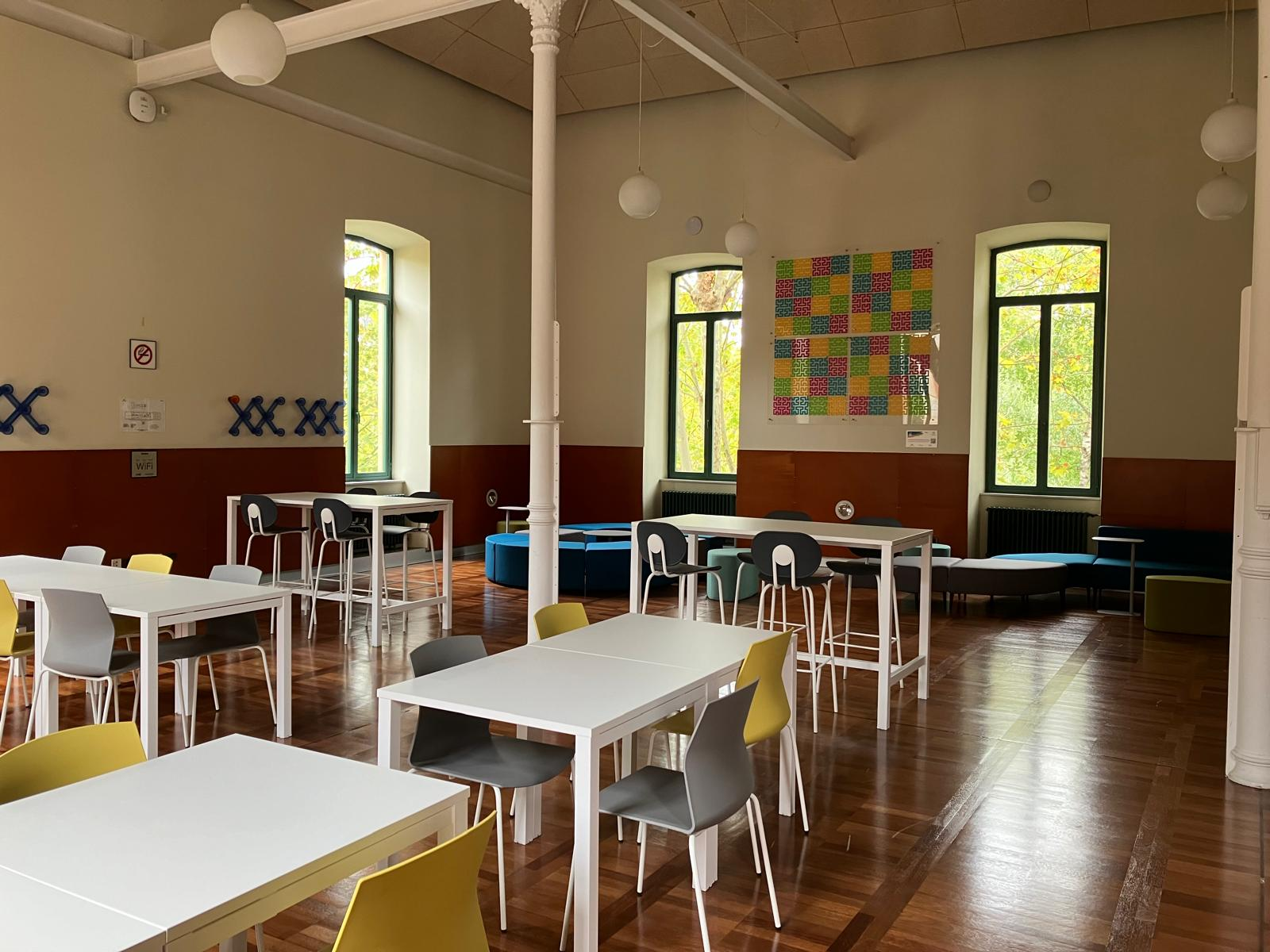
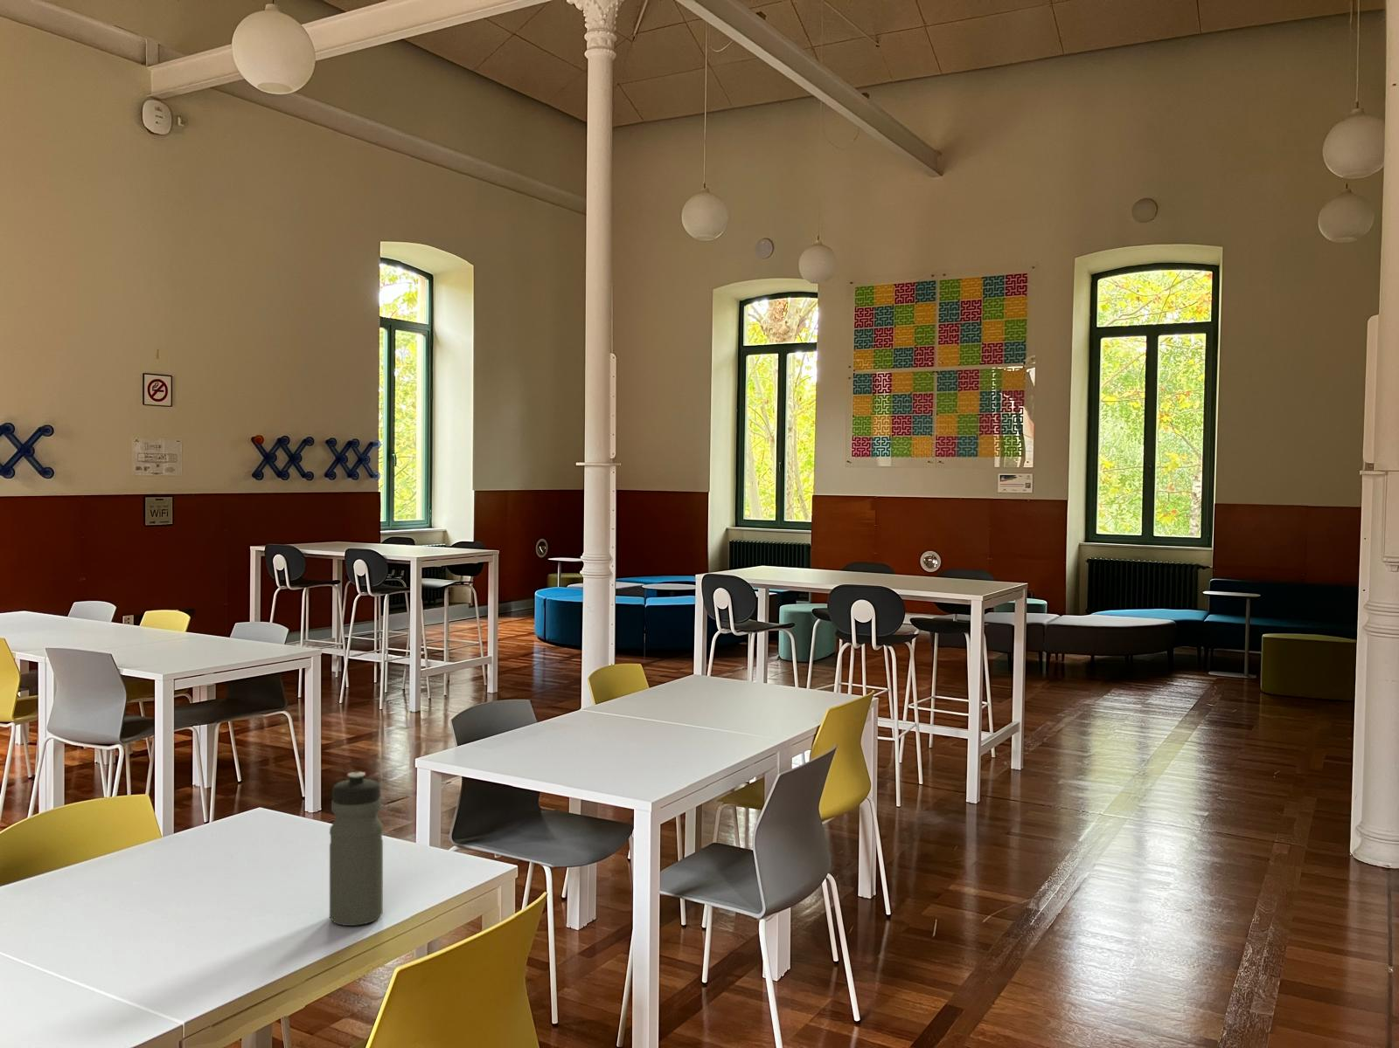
+ water bottle [328,772,383,927]
